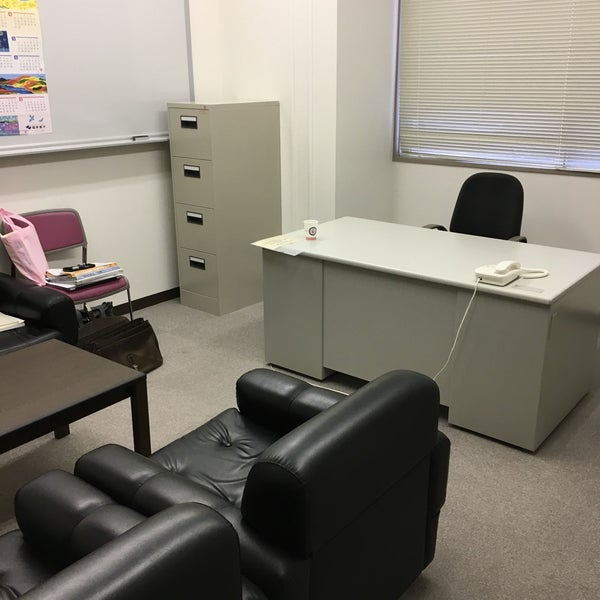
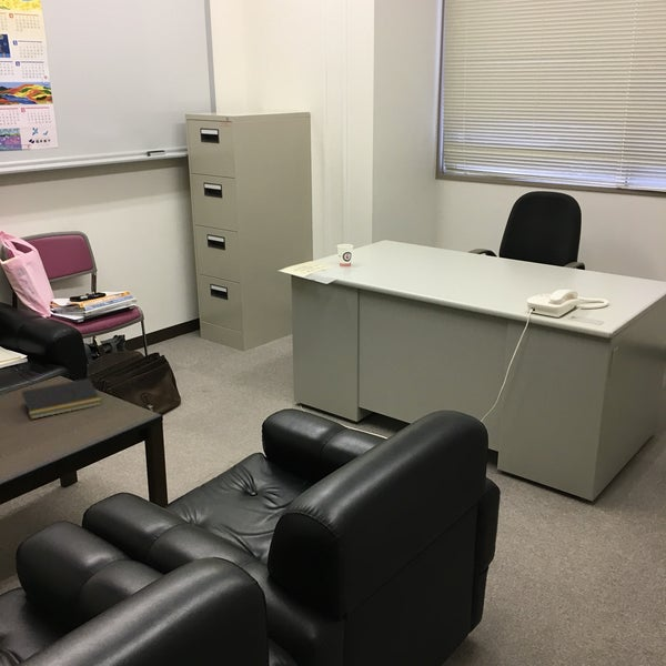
+ notepad [21,377,103,421]
